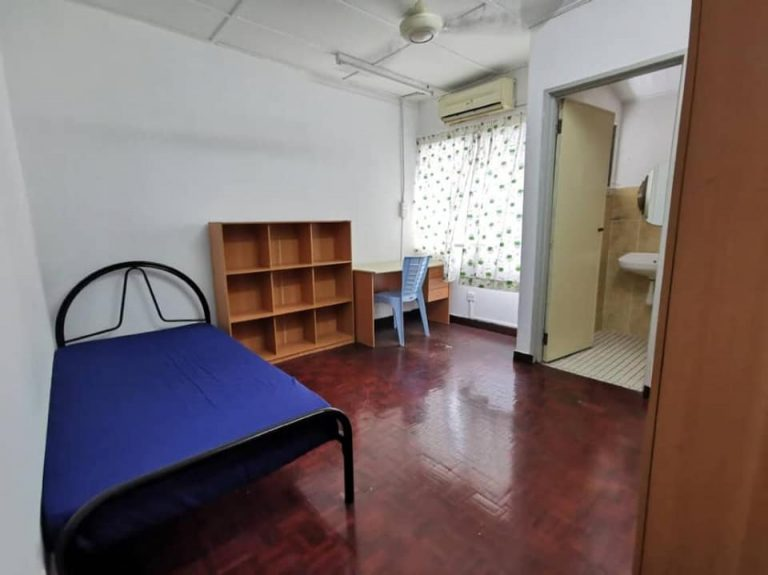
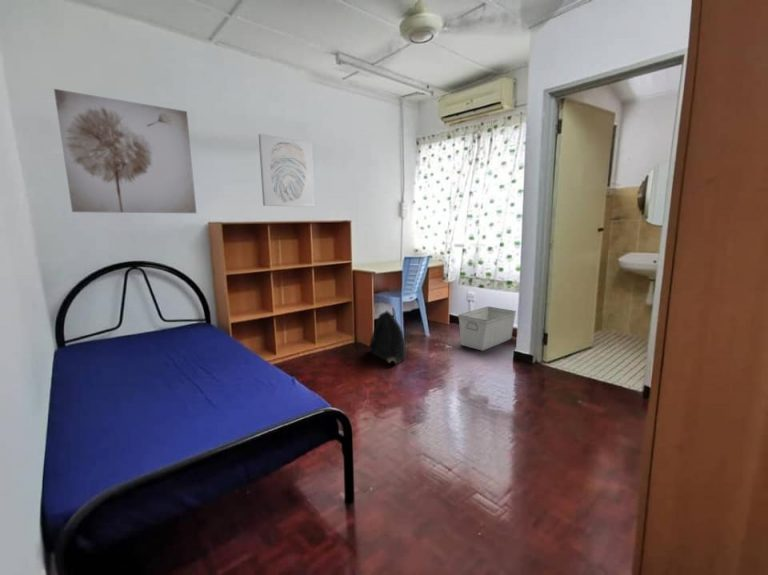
+ backpack [368,309,407,365]
+ storage bin [458,305,517,352]
+ wall art [258,133,316,208]
+ wall art [53,88,197,214]
